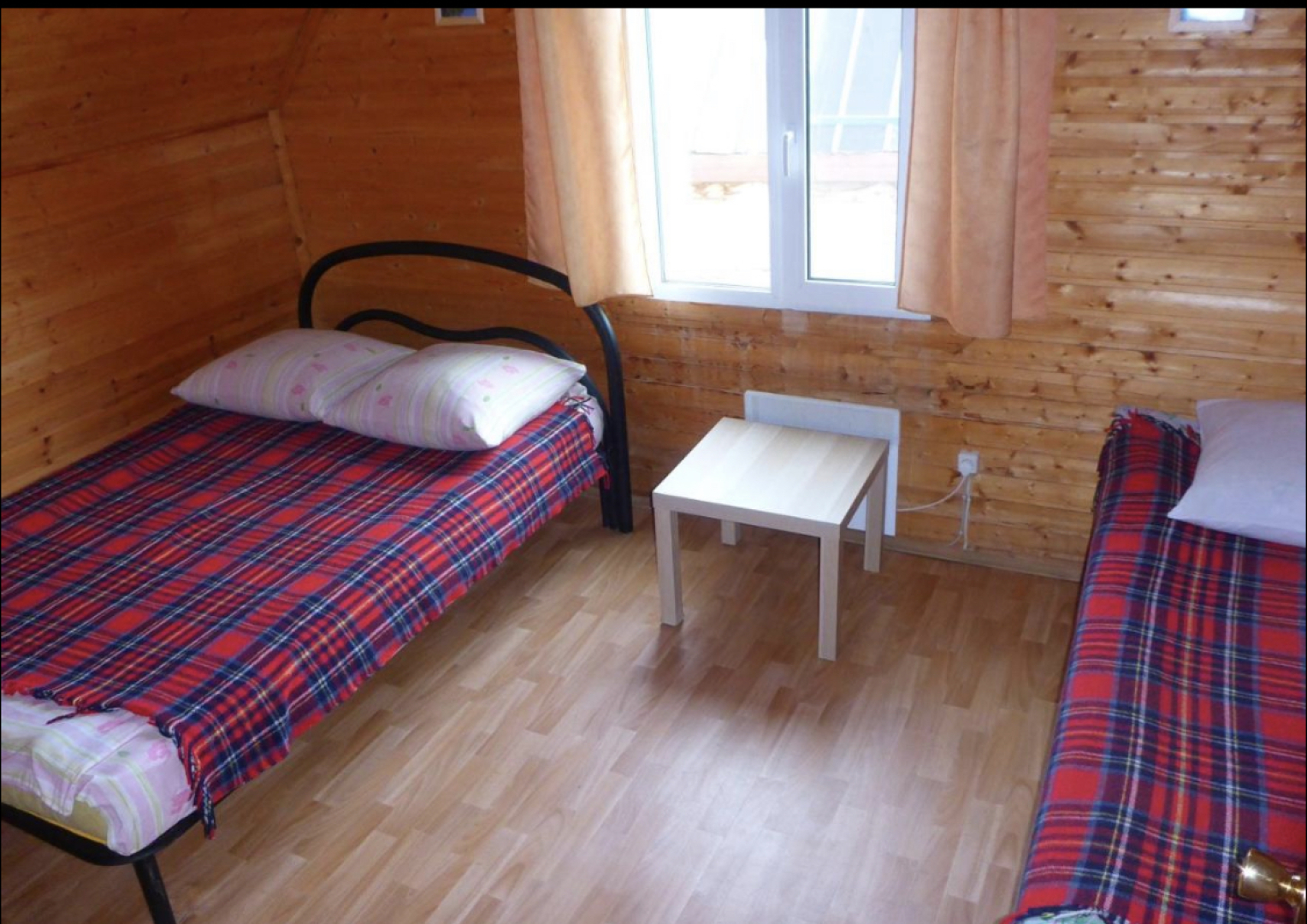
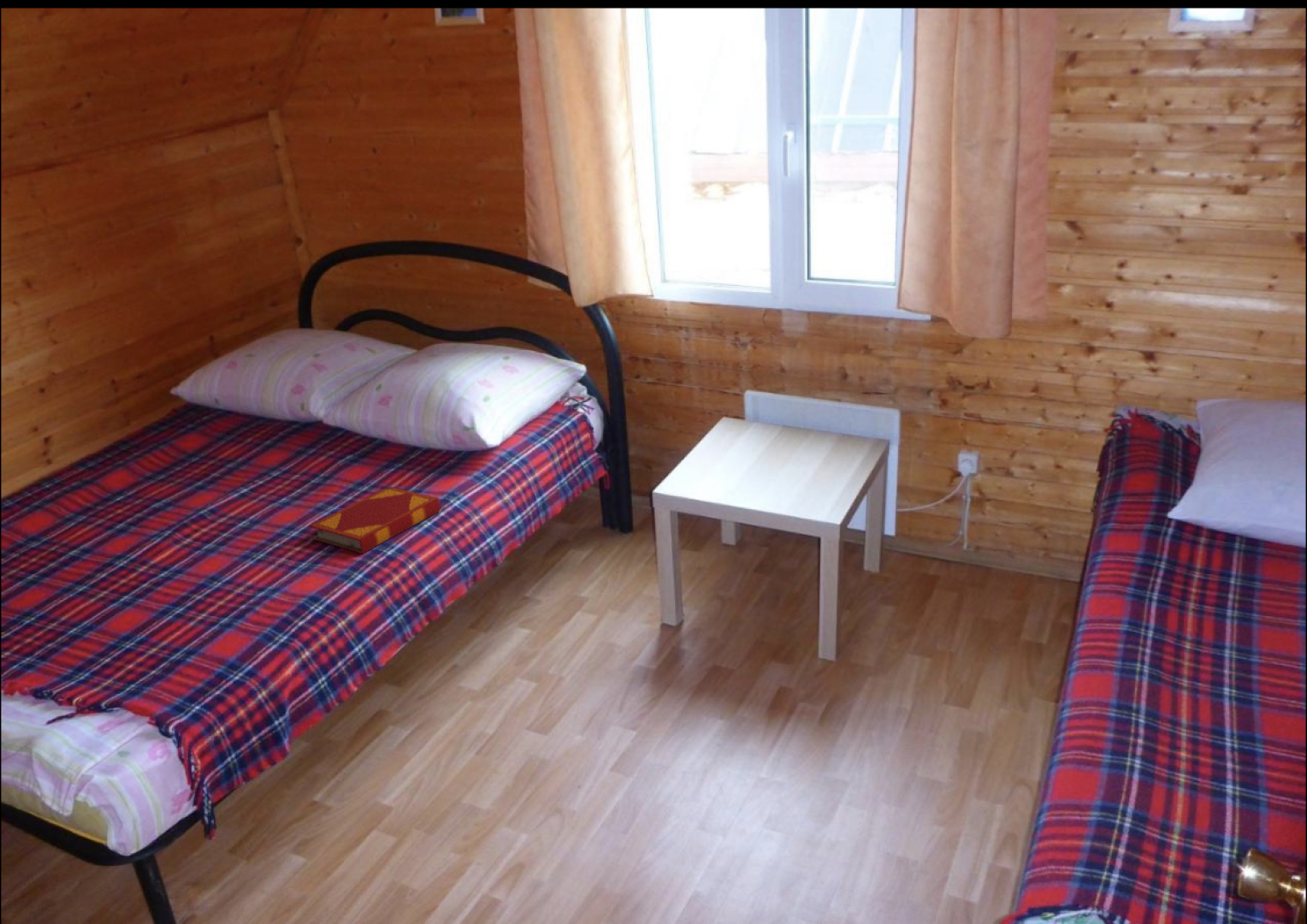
+ hardback book [309,485,441,554]
